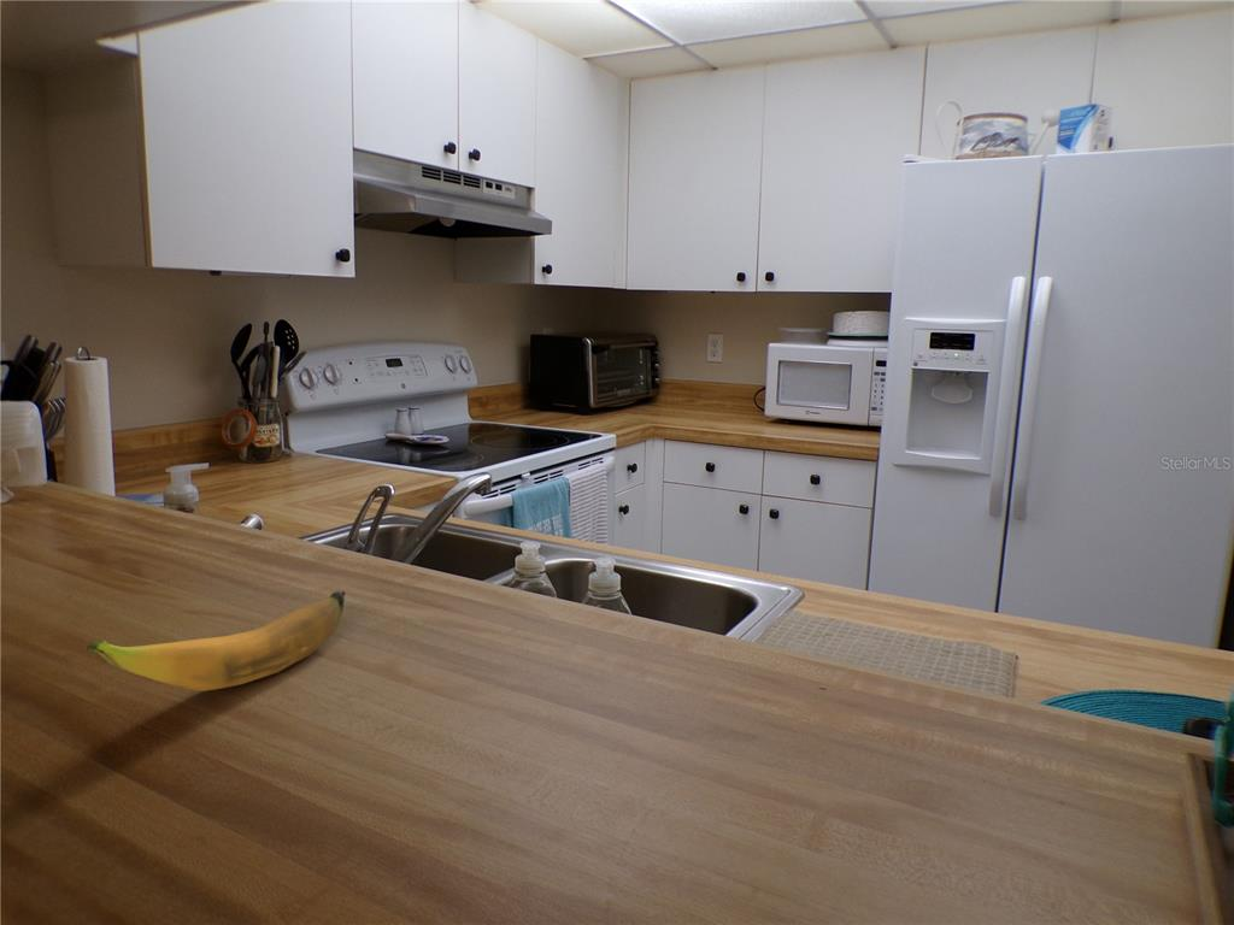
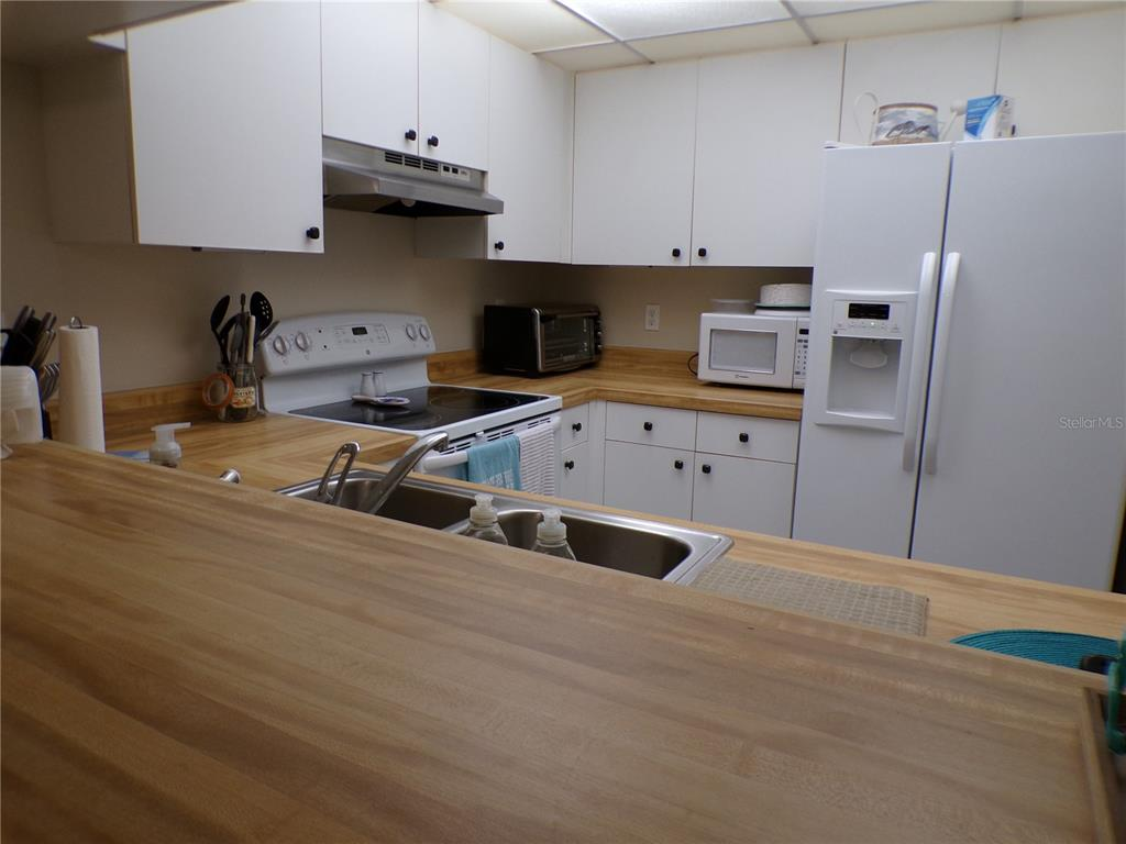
- banana [86,590,347,693]
